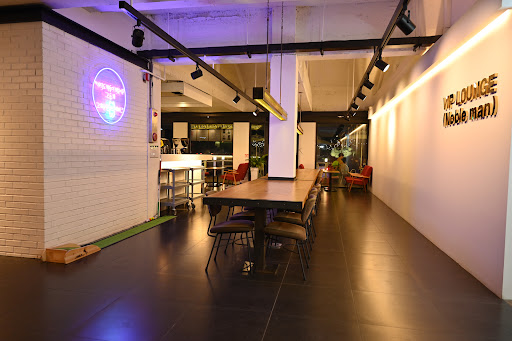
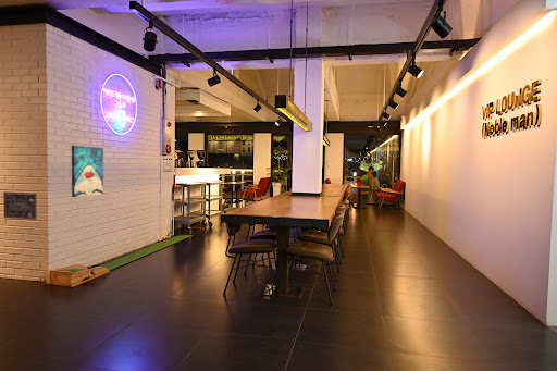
+ wall art [71,145,104,198]
+ wall art [2,191,38,221]
